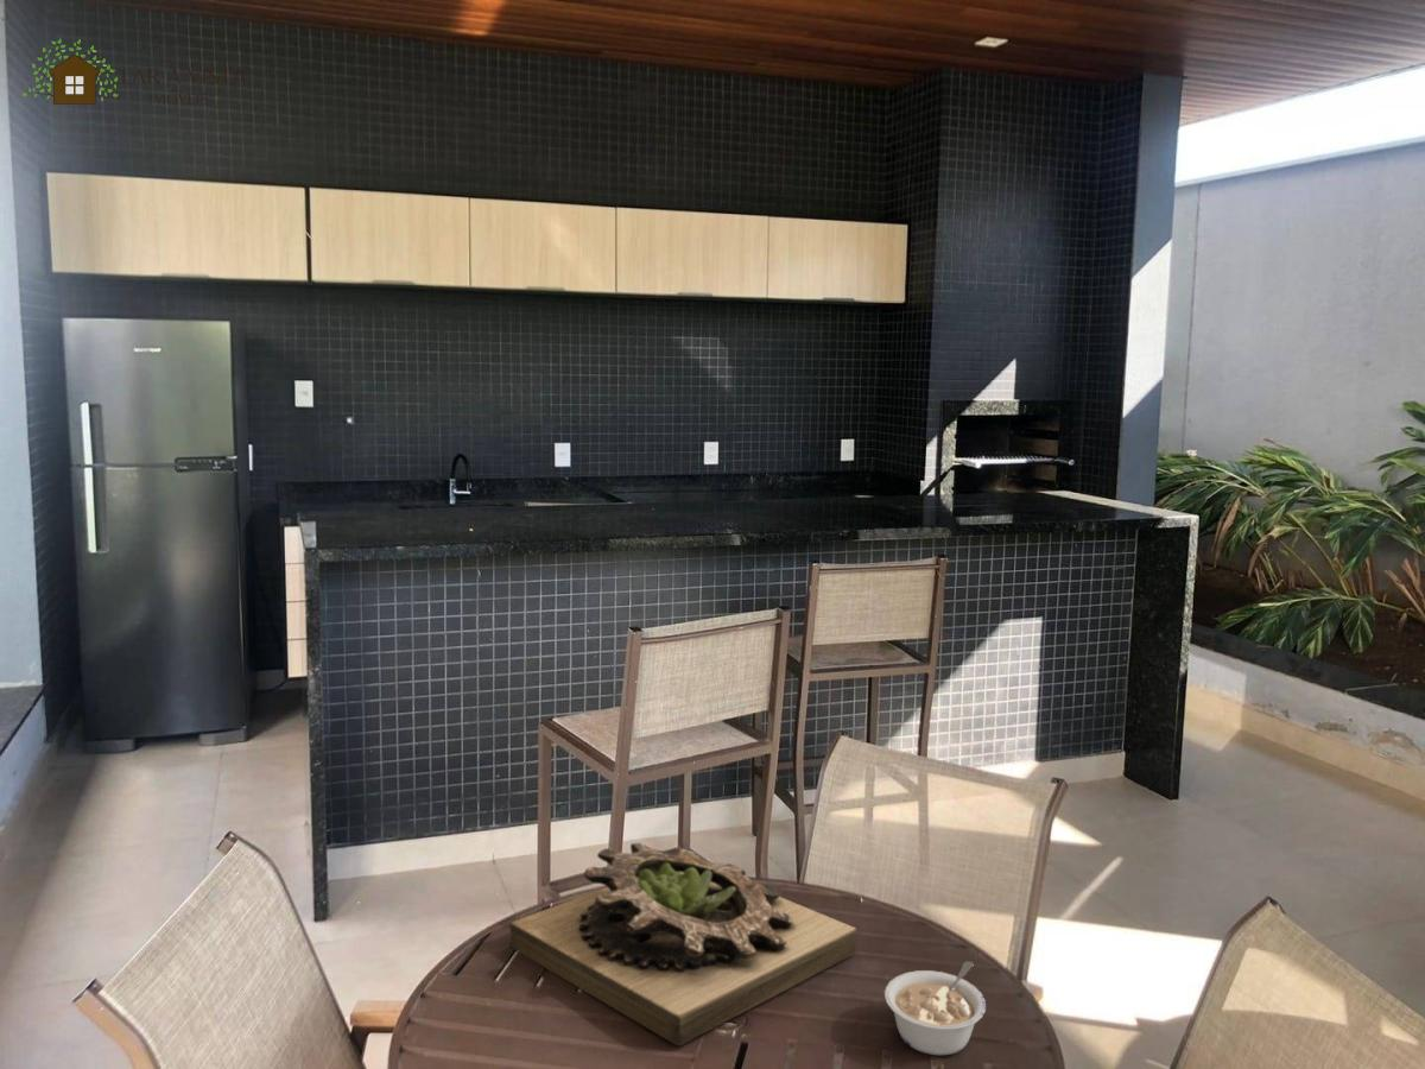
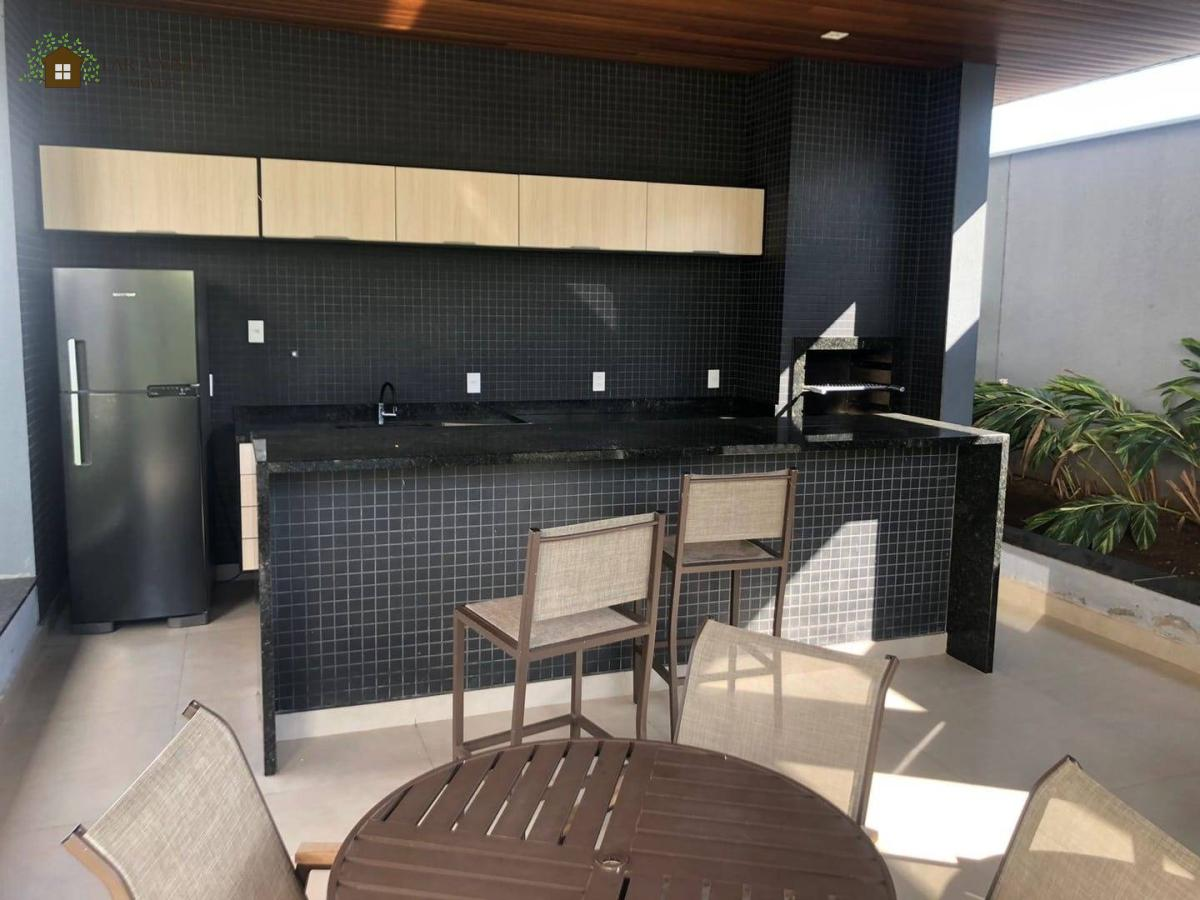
- succulent planter [509,842,857,1048]
- legume [884,960,987,1056]
